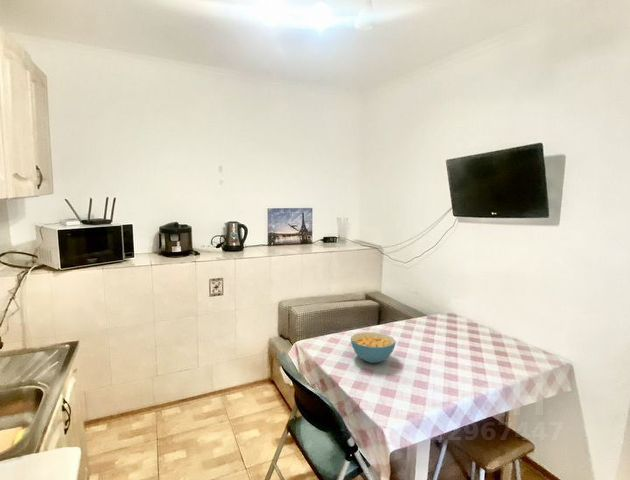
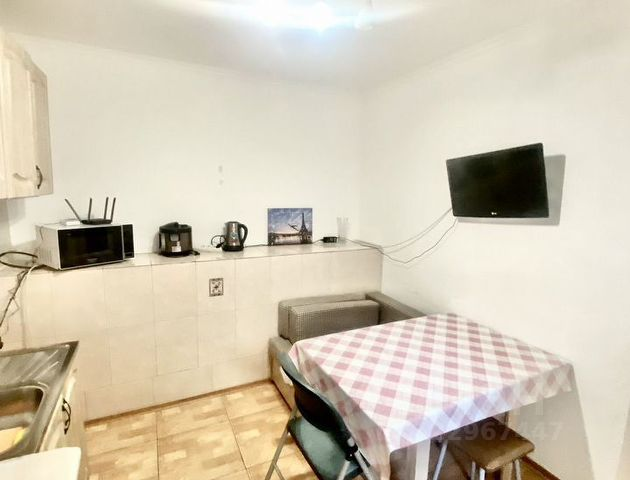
- cereal bowl [350,331,397,364]
